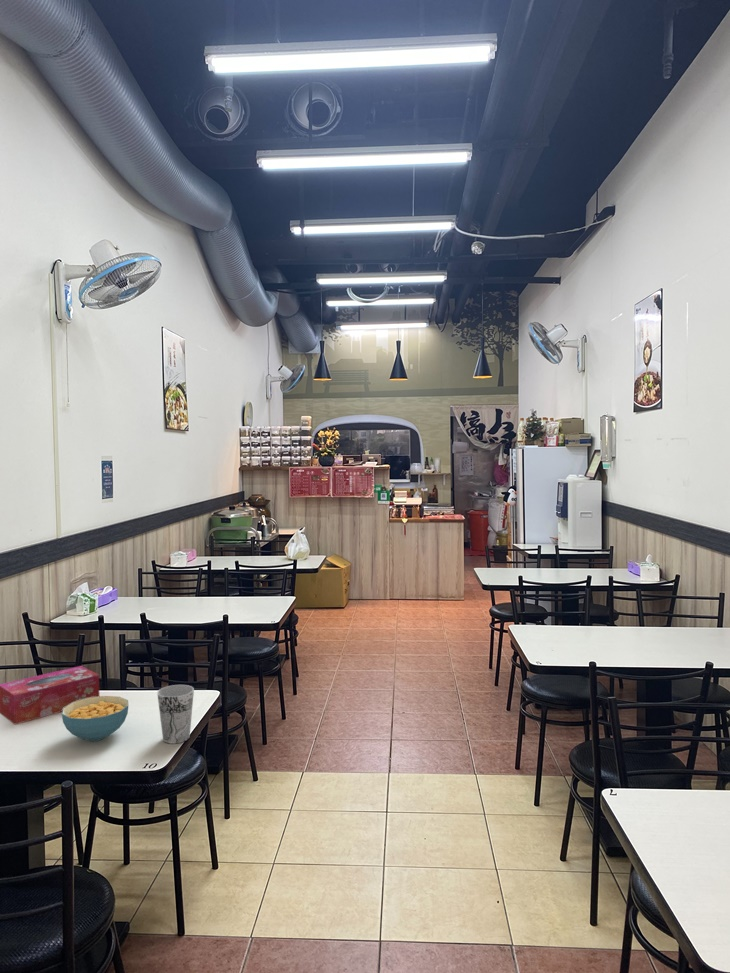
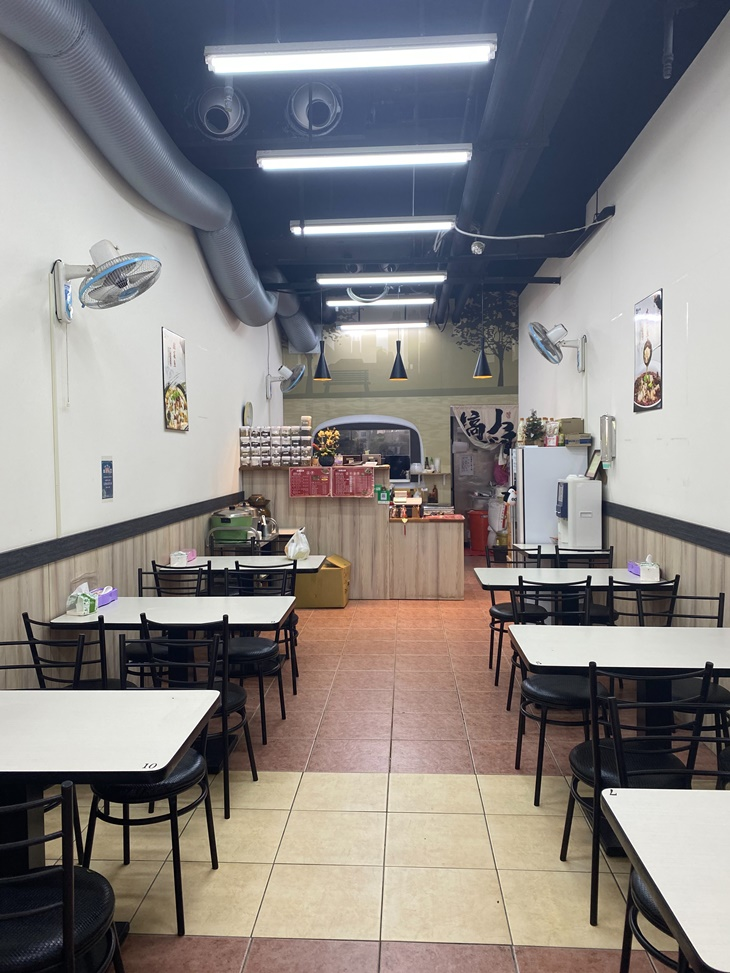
- tissue box [0,665,100,725]
- cereal bowl [61,695,129,742]
- cup [156,684,195,745]
